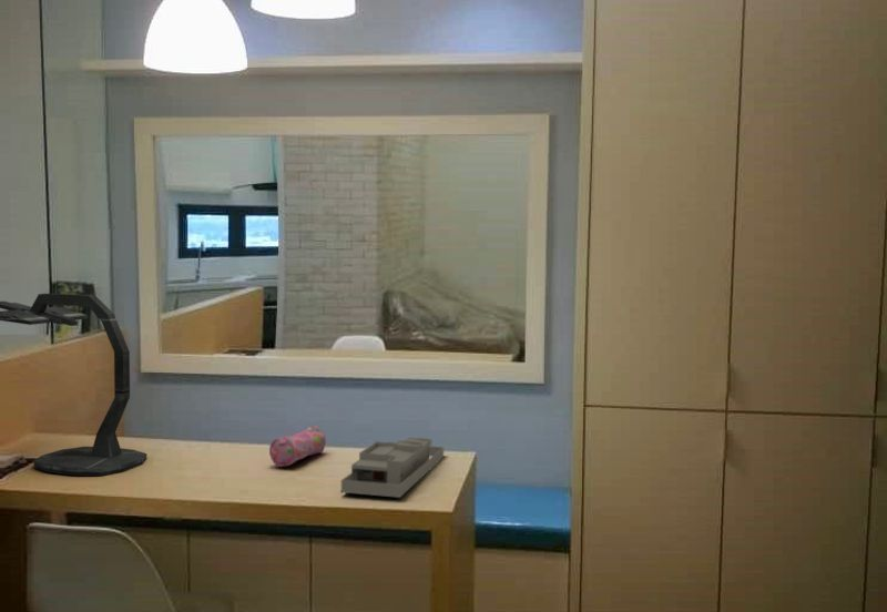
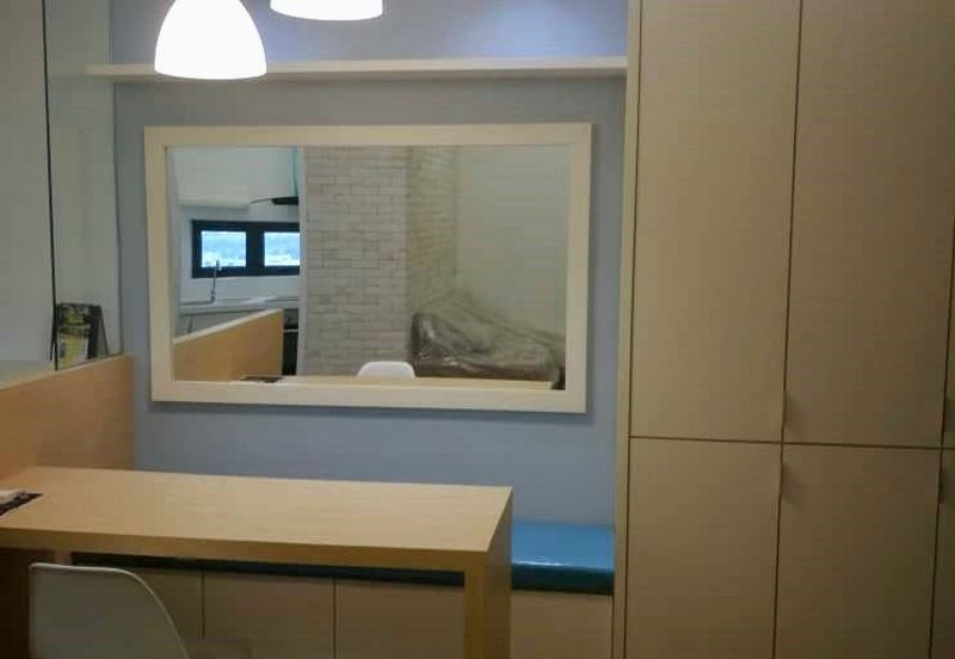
- desk organizer [340,437,445,499]
- pencil case [268,425,327,468]
- desk lamp [0,293,147,477]
